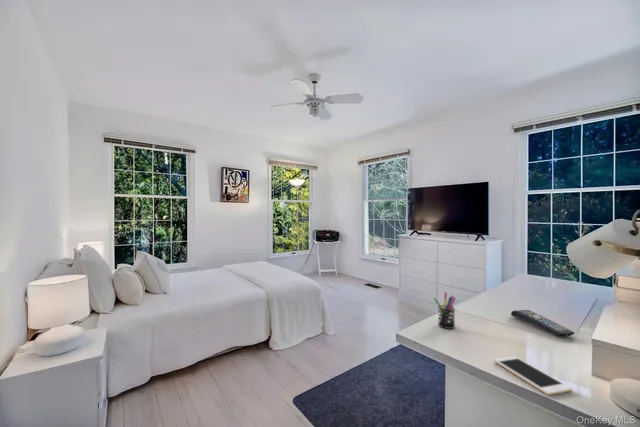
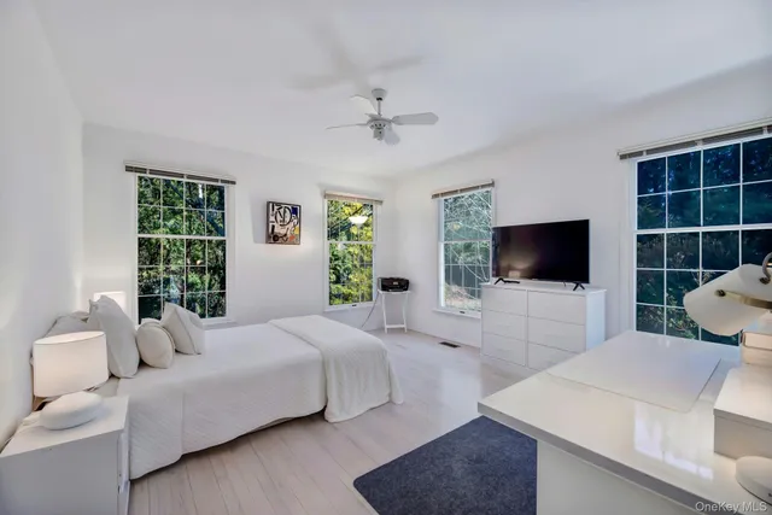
- pen holder [433,291,456,330]
- remote control [510,309,575,338]
- cell phone [493,355,573,396]
